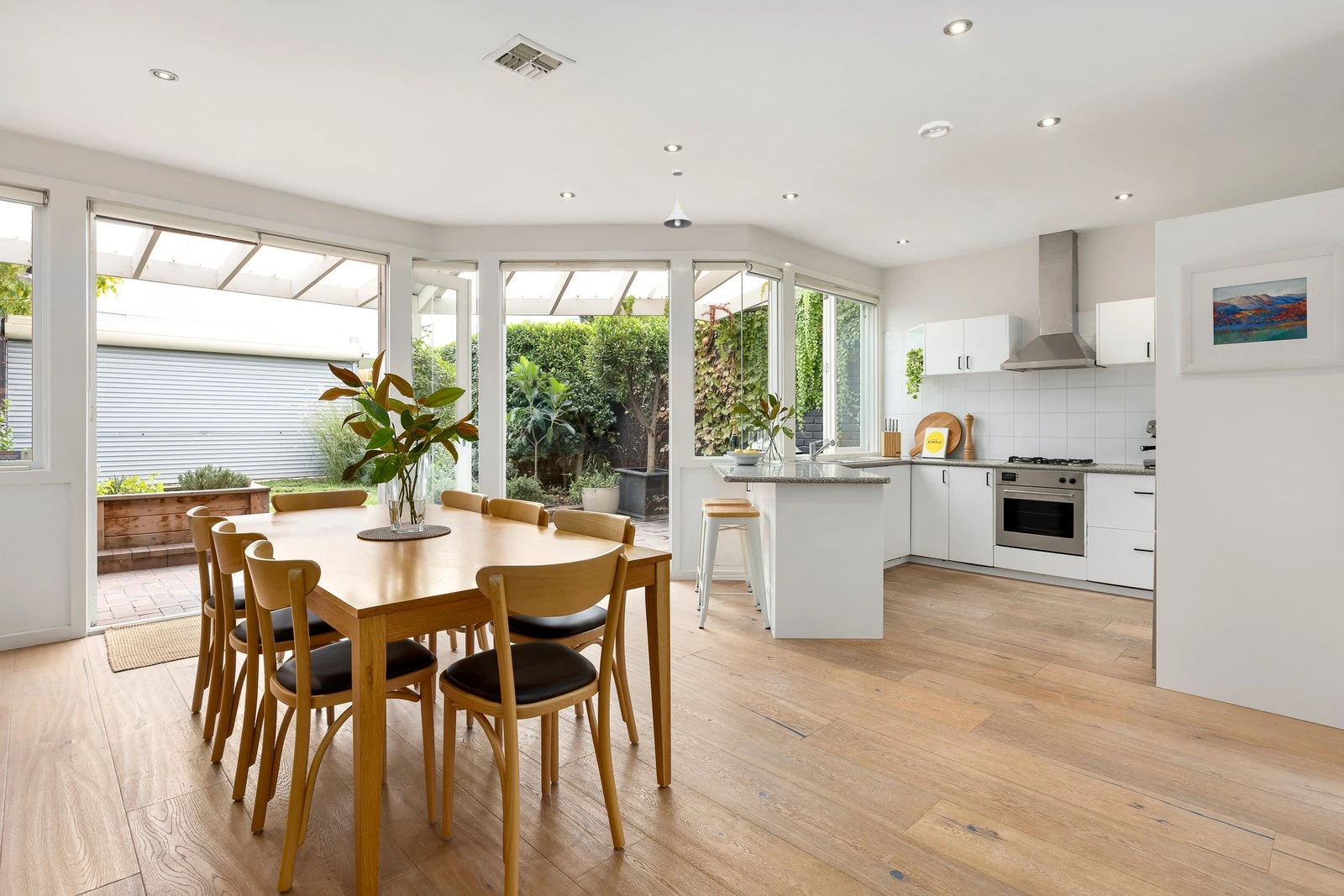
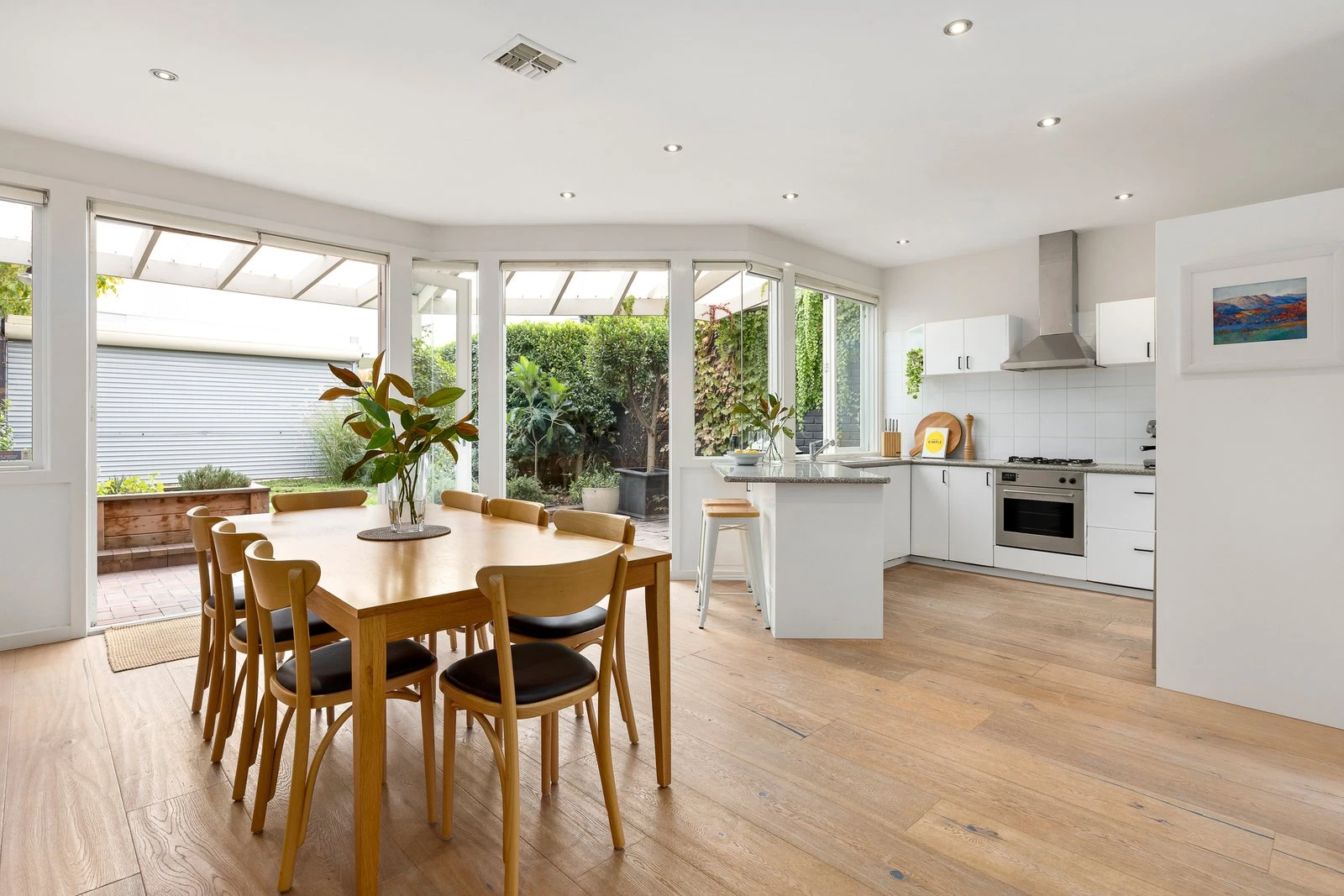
- smoke detector [917,120,953,140]
- pendant light [663,169,693,229]
